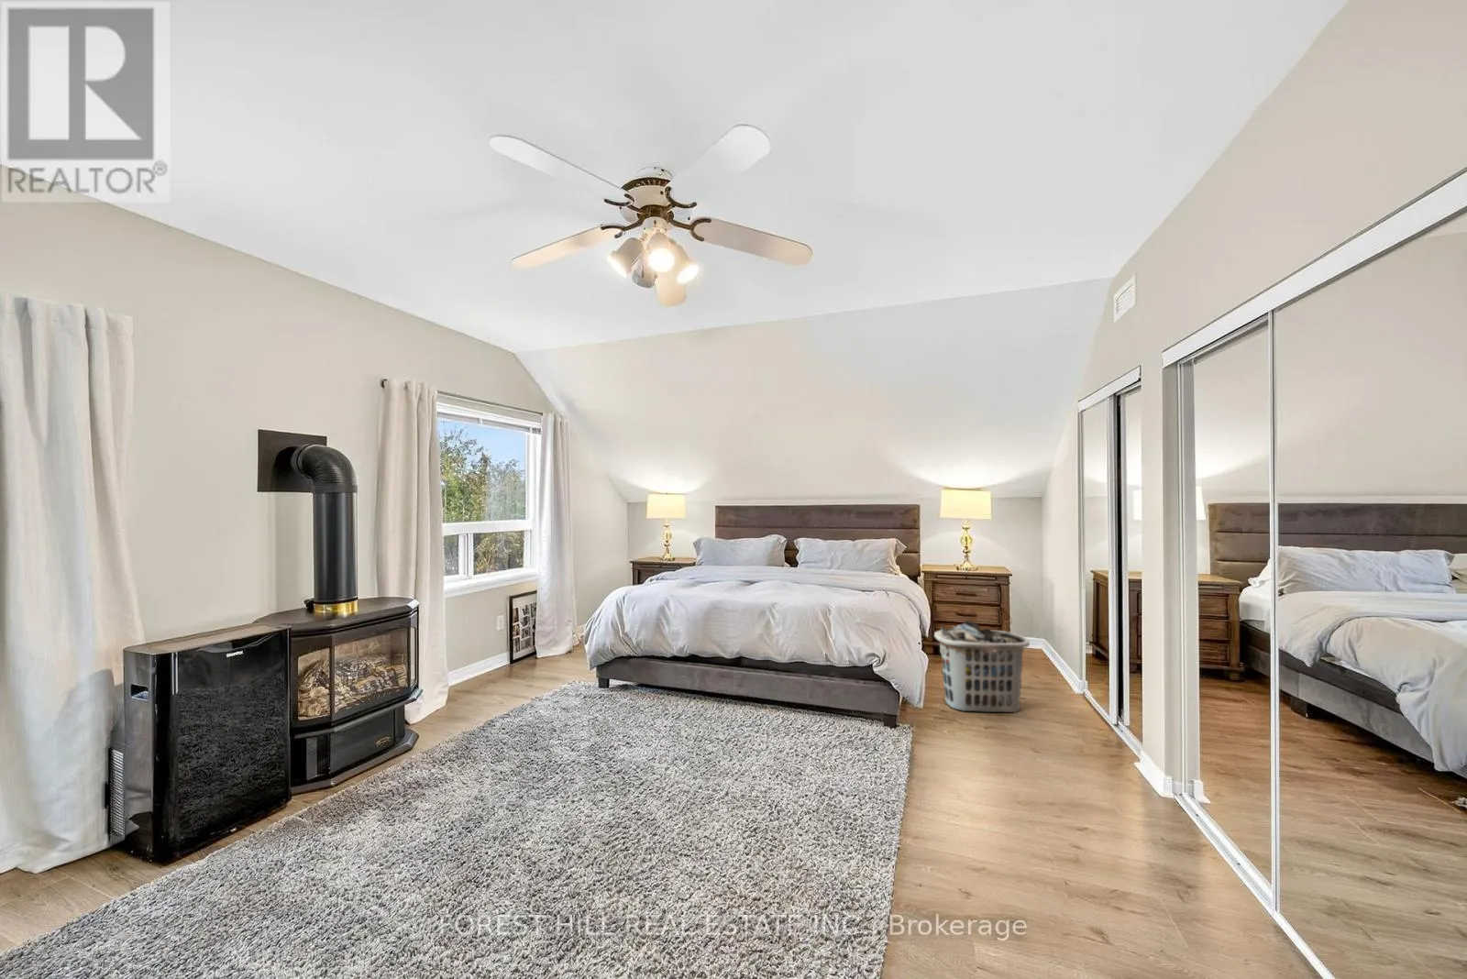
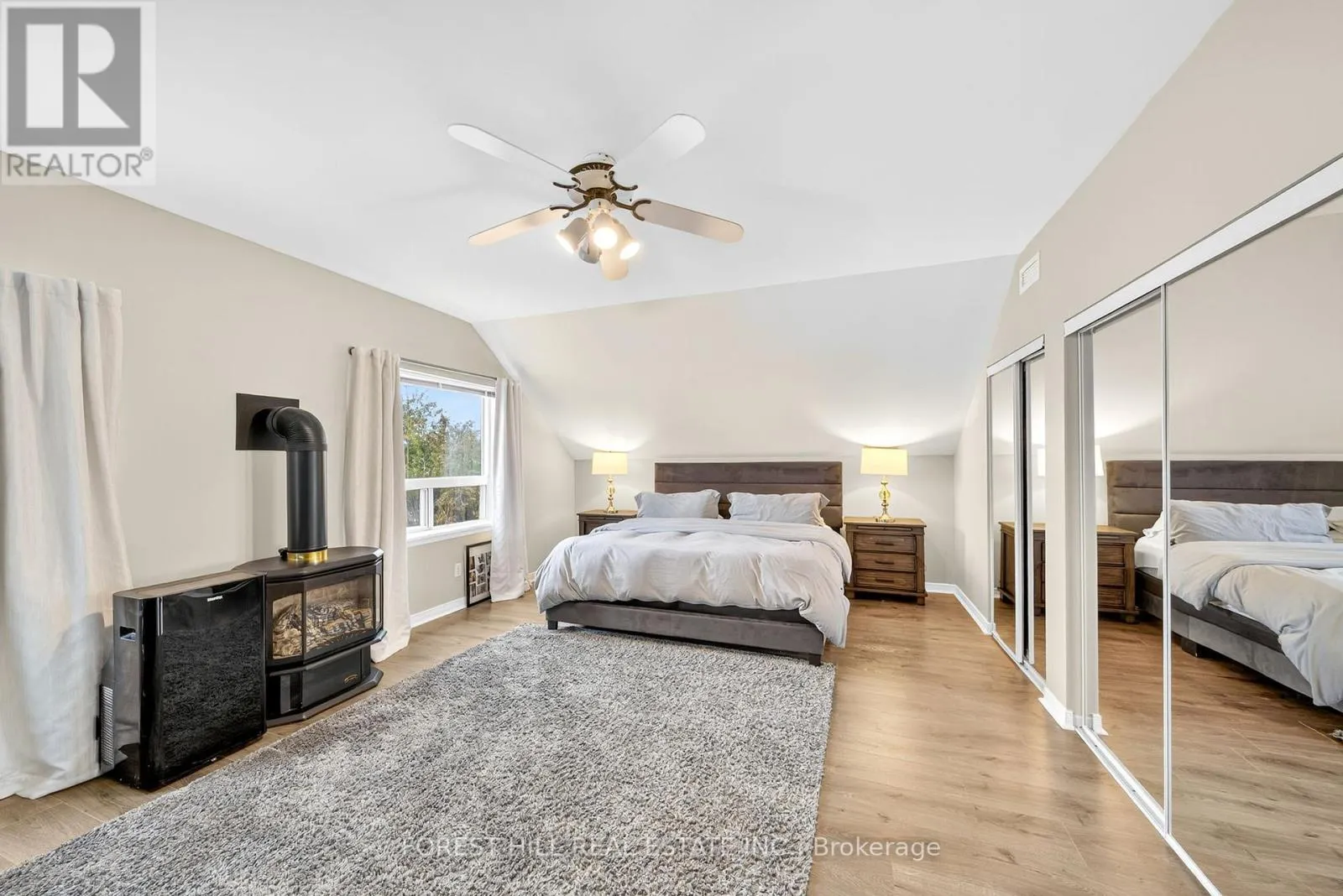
- clothes hamper [933,620,1030,715]
